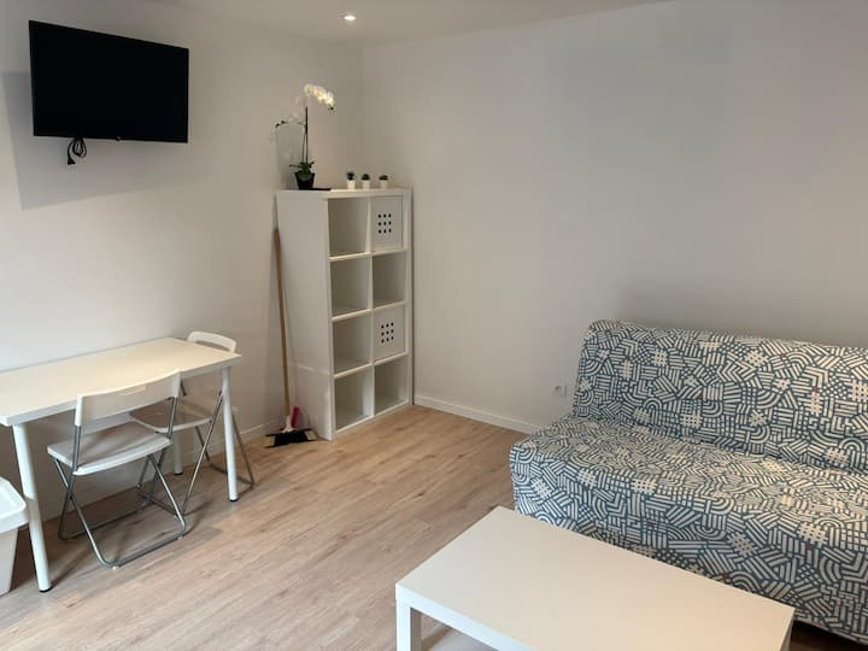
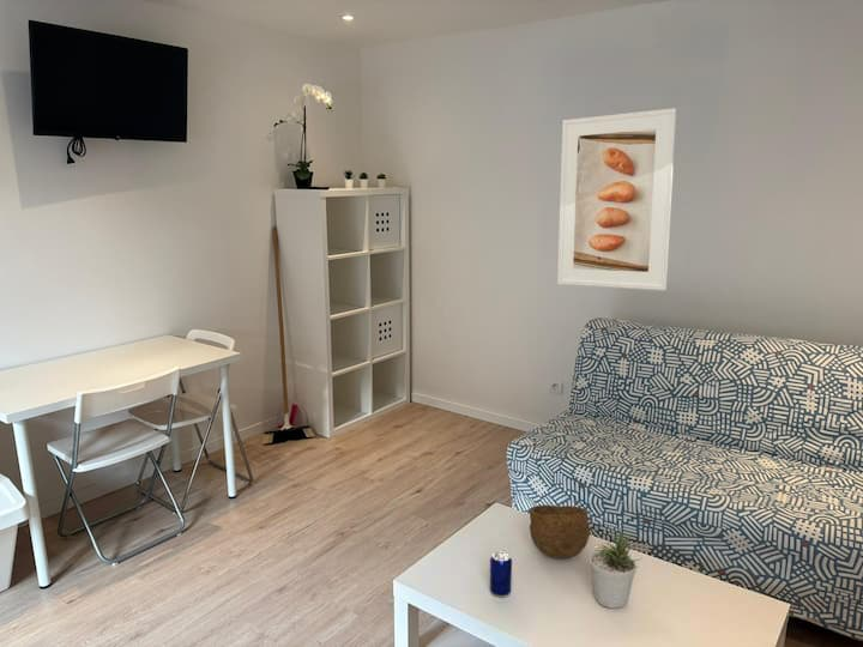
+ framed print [556,107,677,291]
+ potted plant [589,528,644,610]
+ beer can [489,549,513,598]
+ bowl [527,503,591,560]
